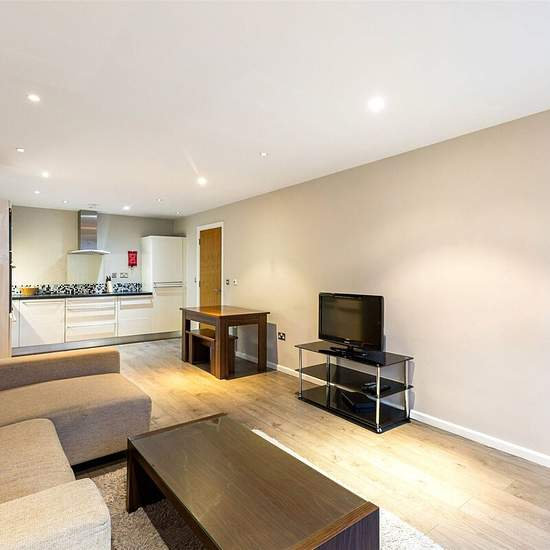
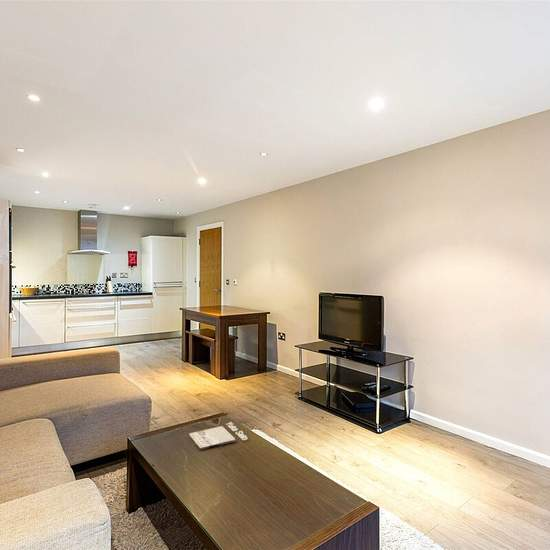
+ magazine [188,421,248,451]
